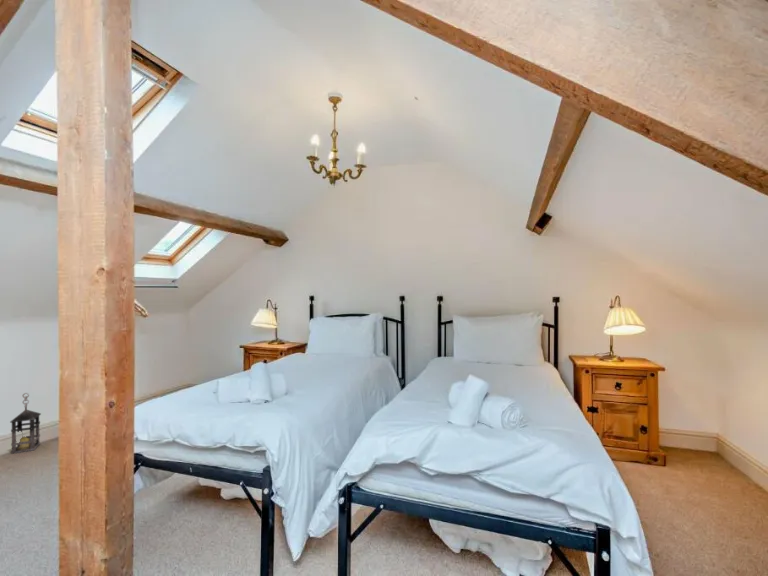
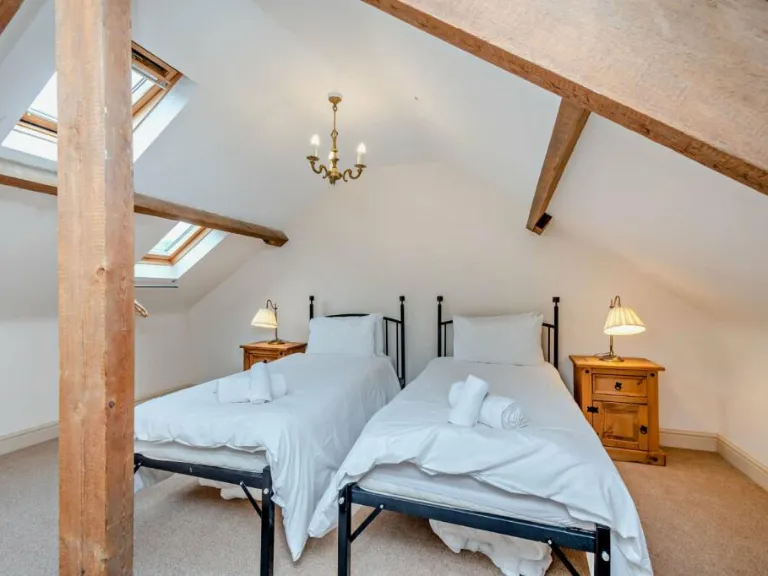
- lantern [9,392,42,455]
